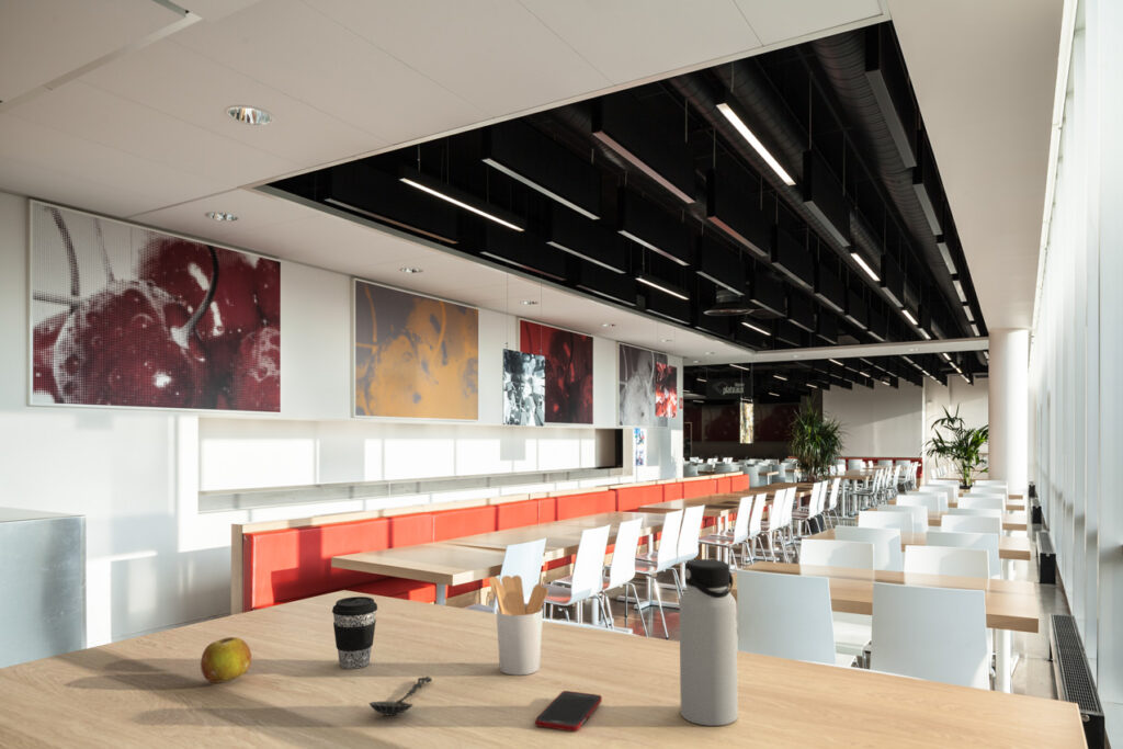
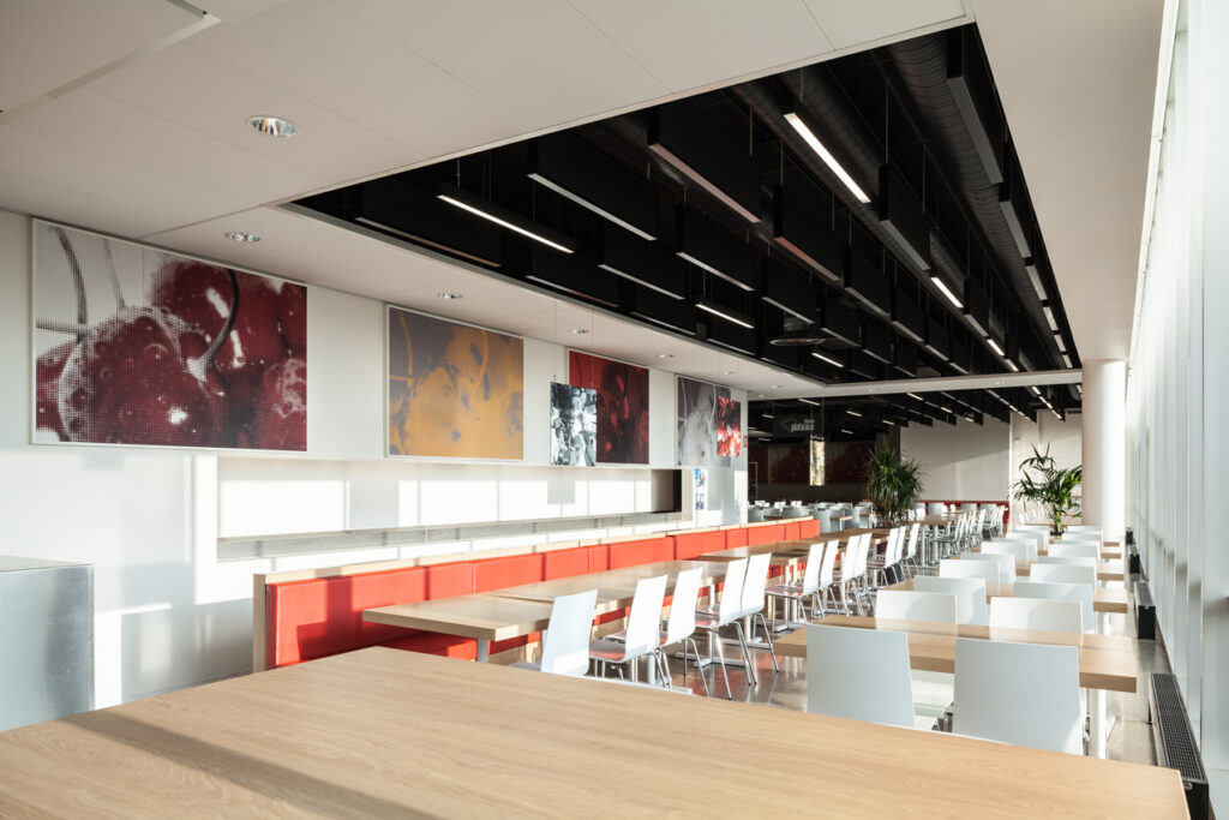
- coffee cup [331,595,378,670]
- water bottle [679,558,739,727]
- utensil holder [488,575,549,677]
- spoon [367,676,433,717]
- fruit [200,636,252,684]
- cell phone [534,690,603,733]
